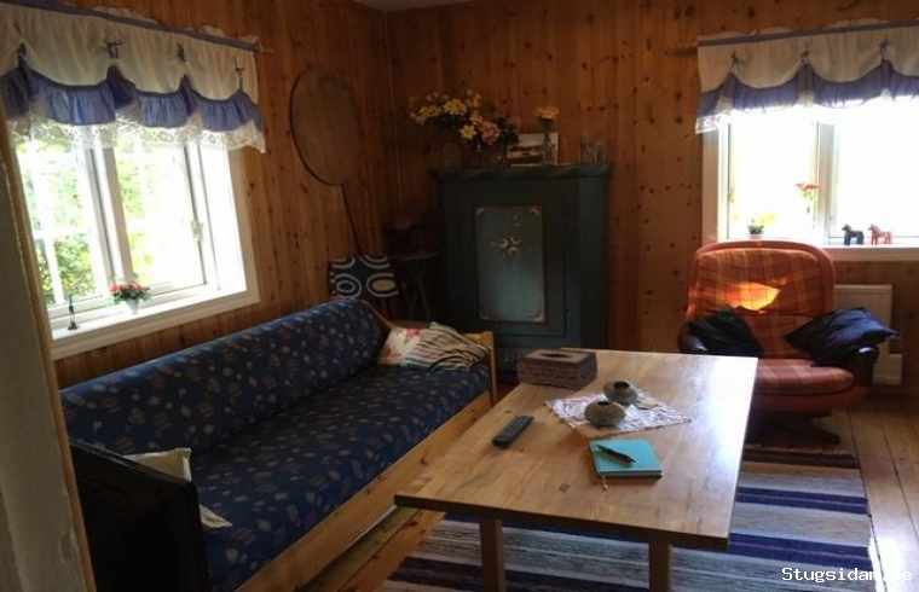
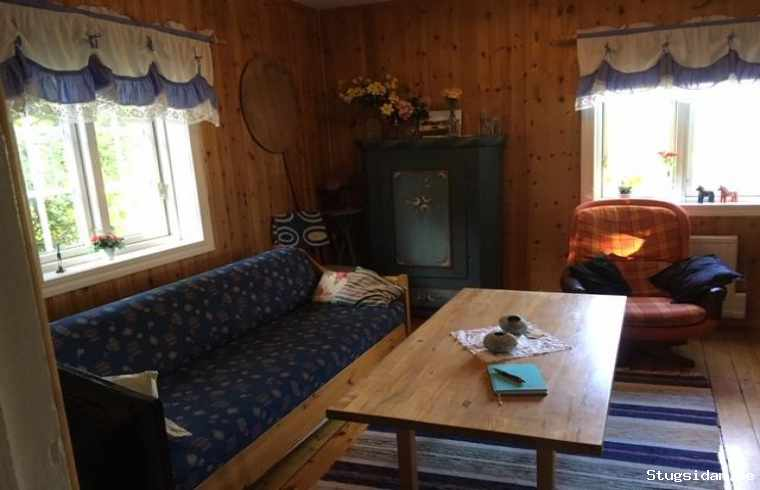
- remote control [491,414,536,449]
- tissue box [516,346,599,391]
